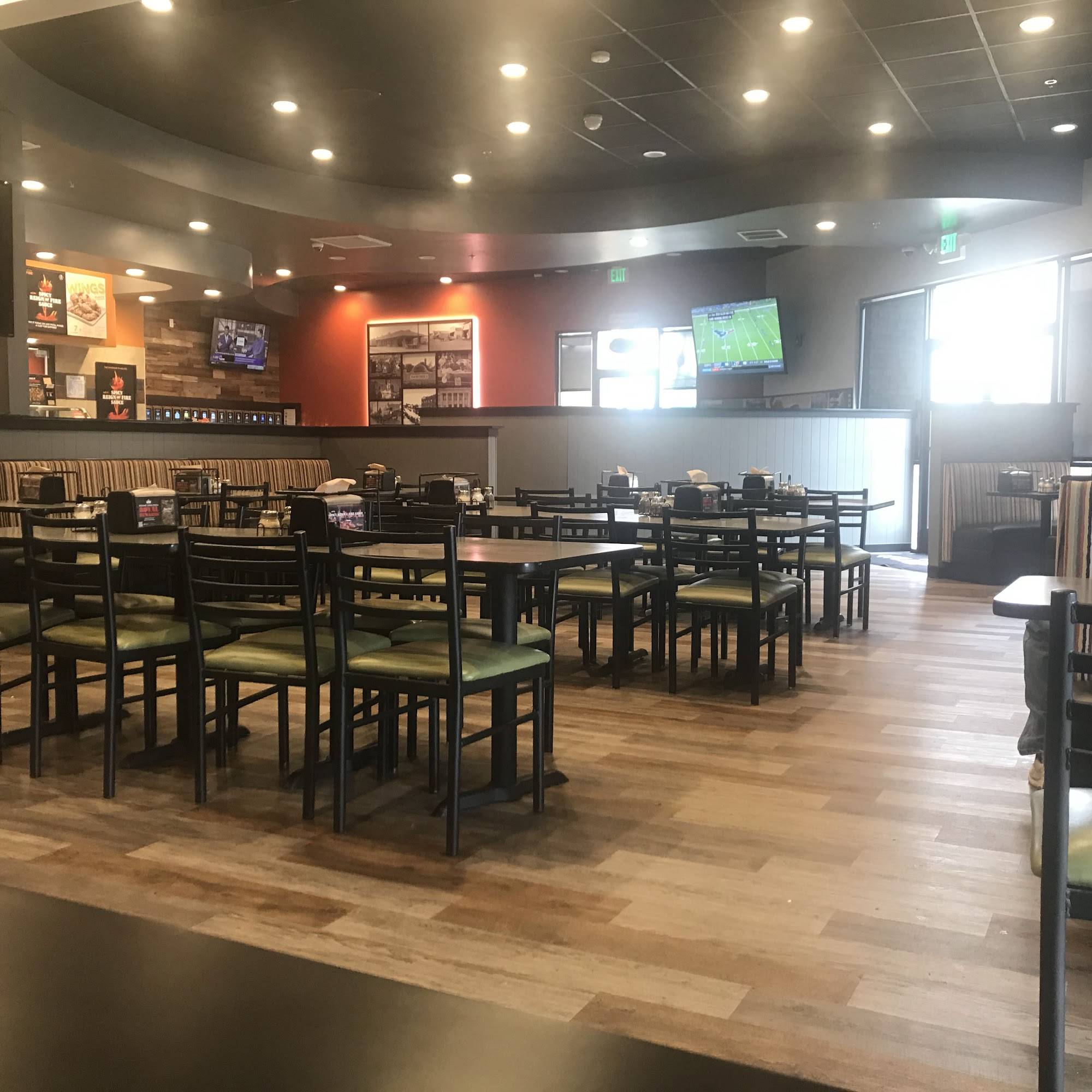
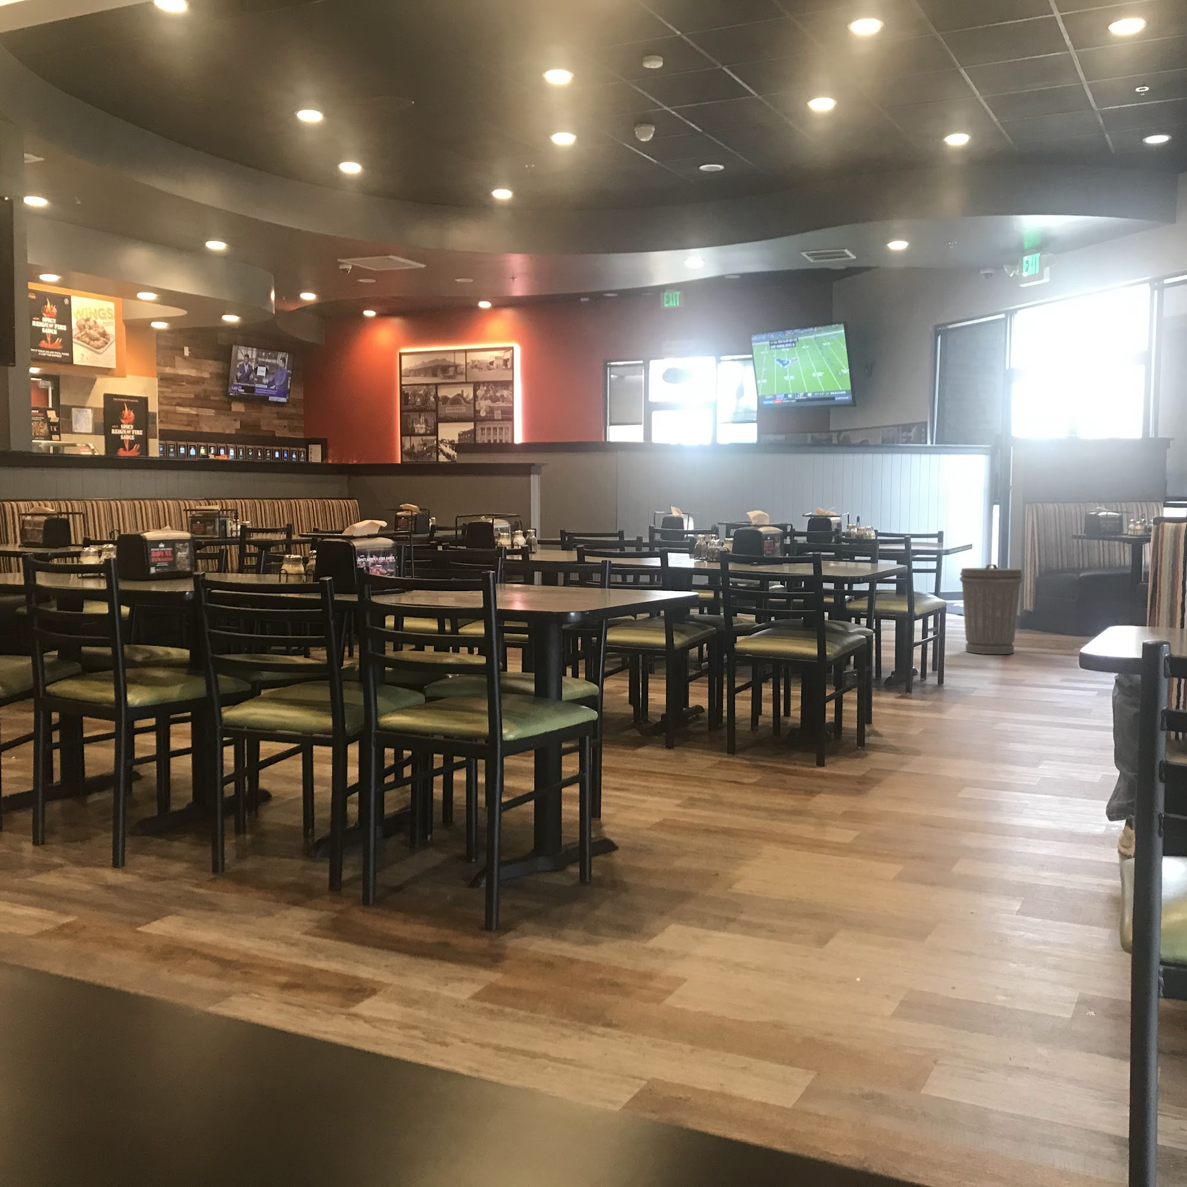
+ trash can [959,564,1024,654]
